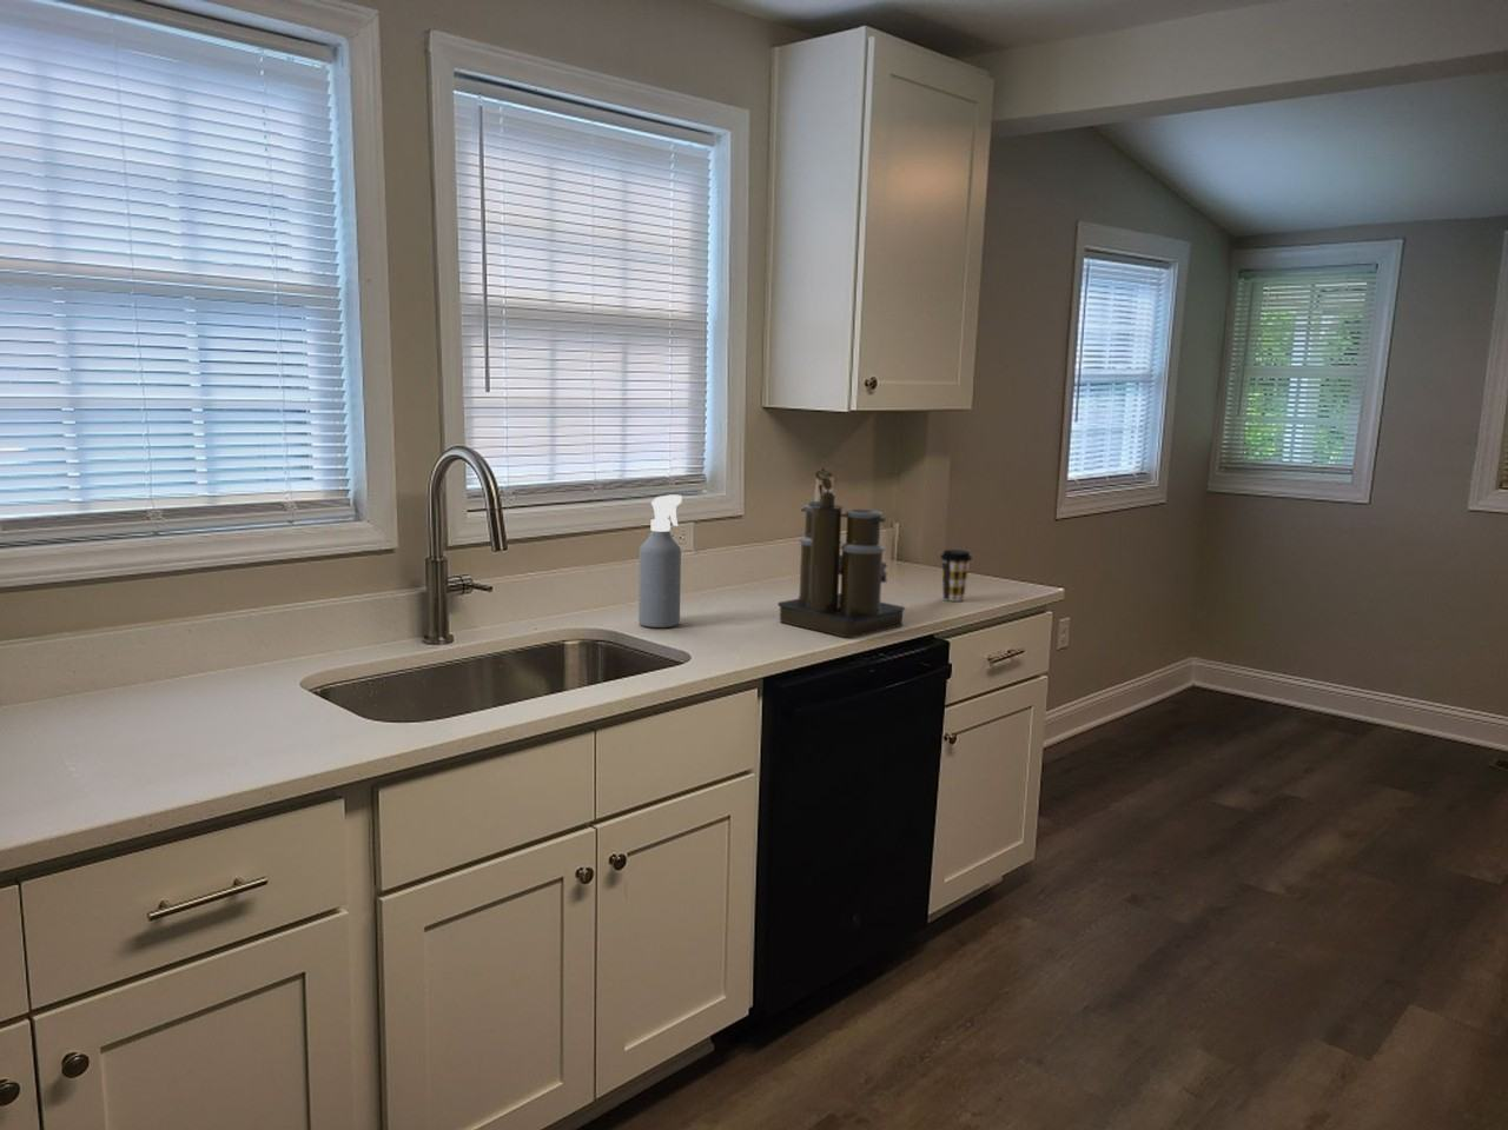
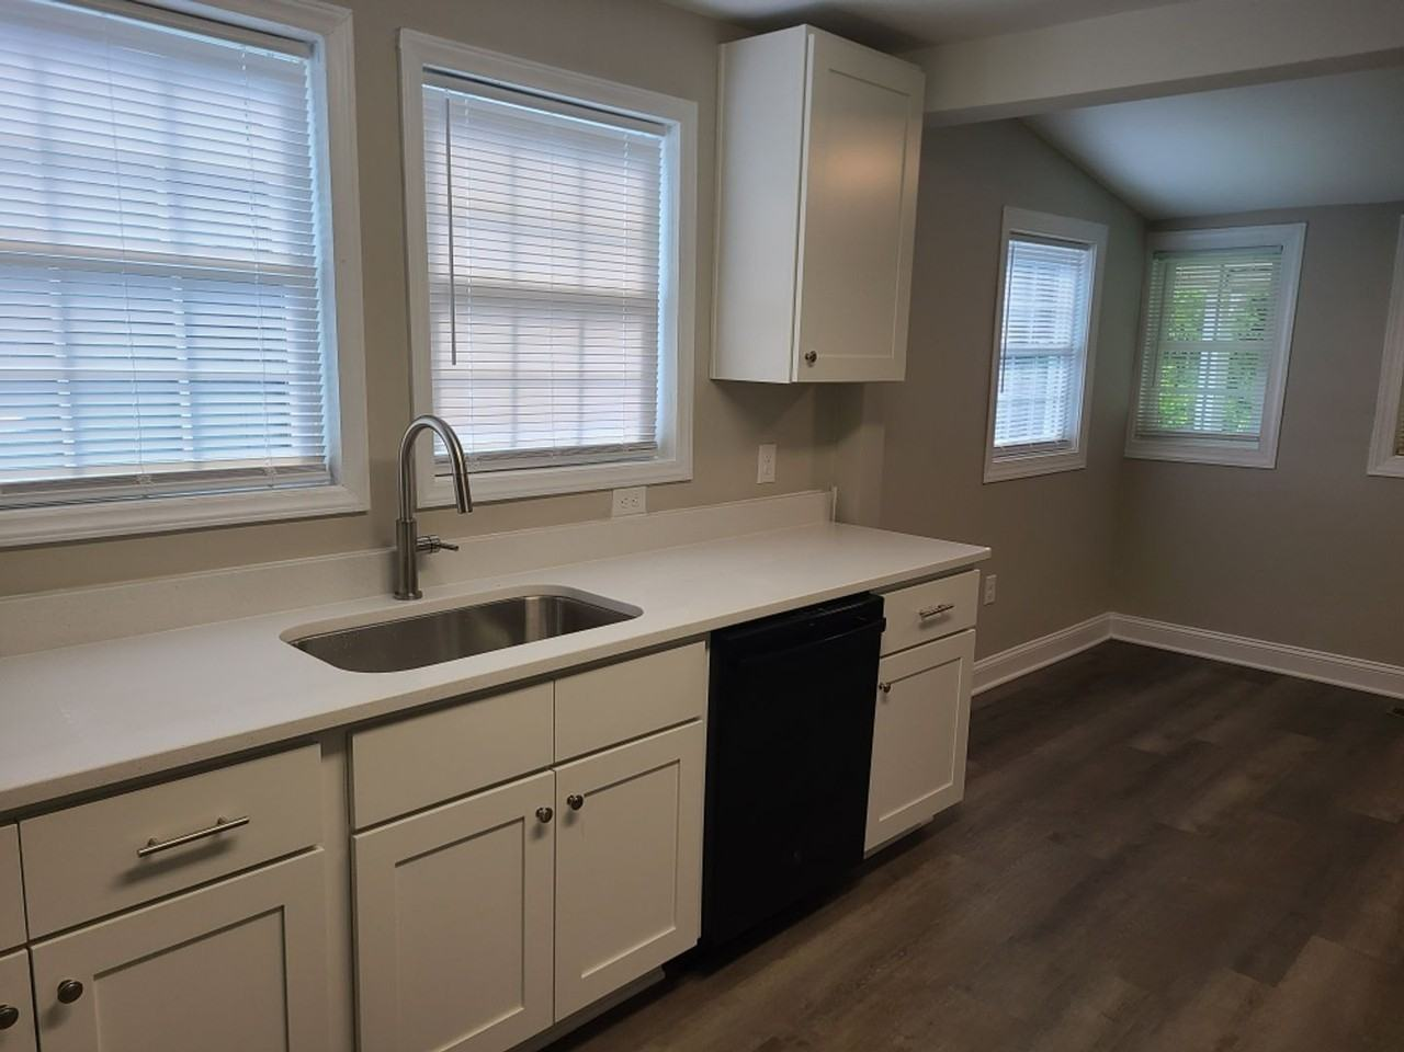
- spray bottle [638,494,682,629]
- coffee cup [939,548,974,603]
- coffee maker [777,468,907,639]
